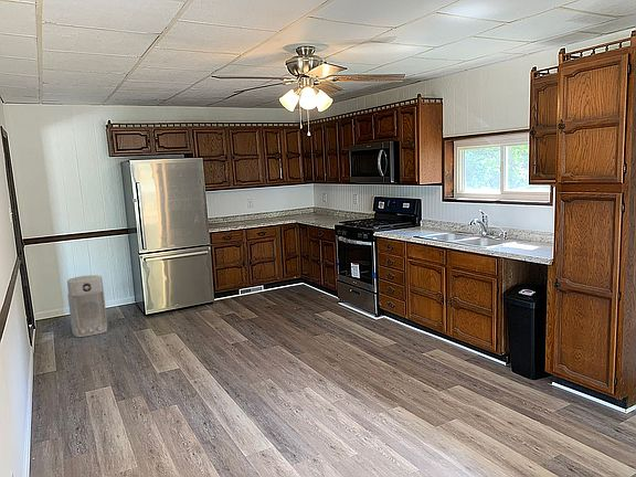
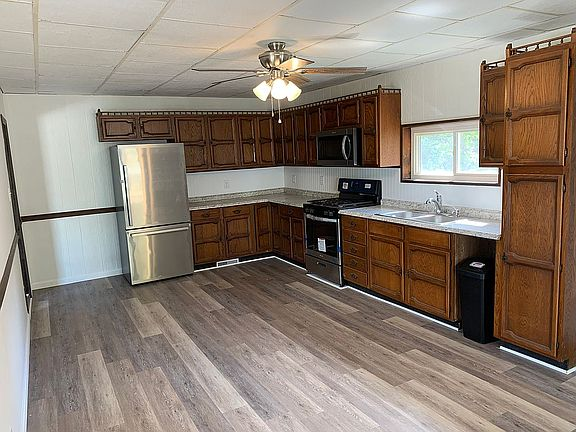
- air purifier [66,274,108,338]
